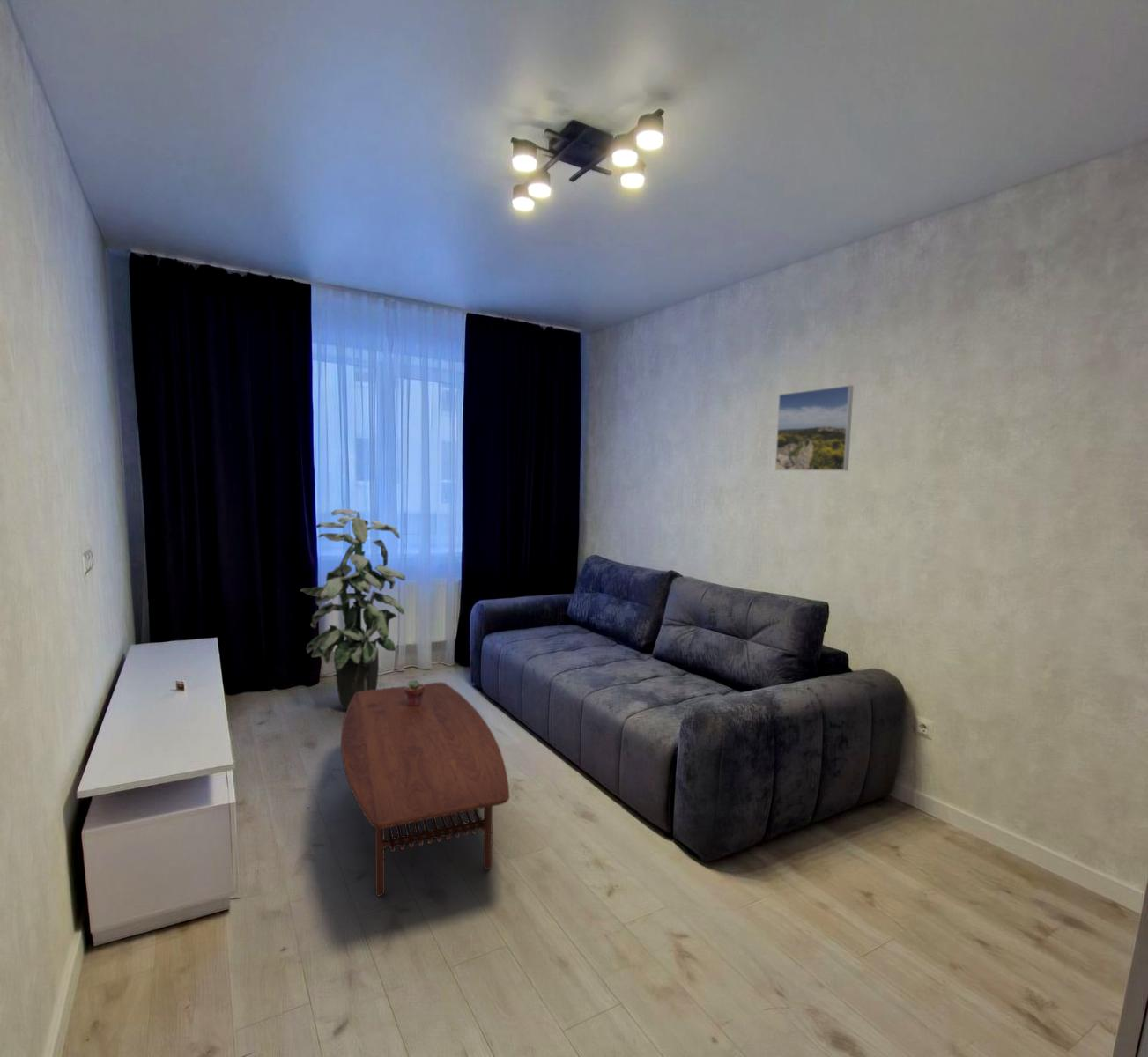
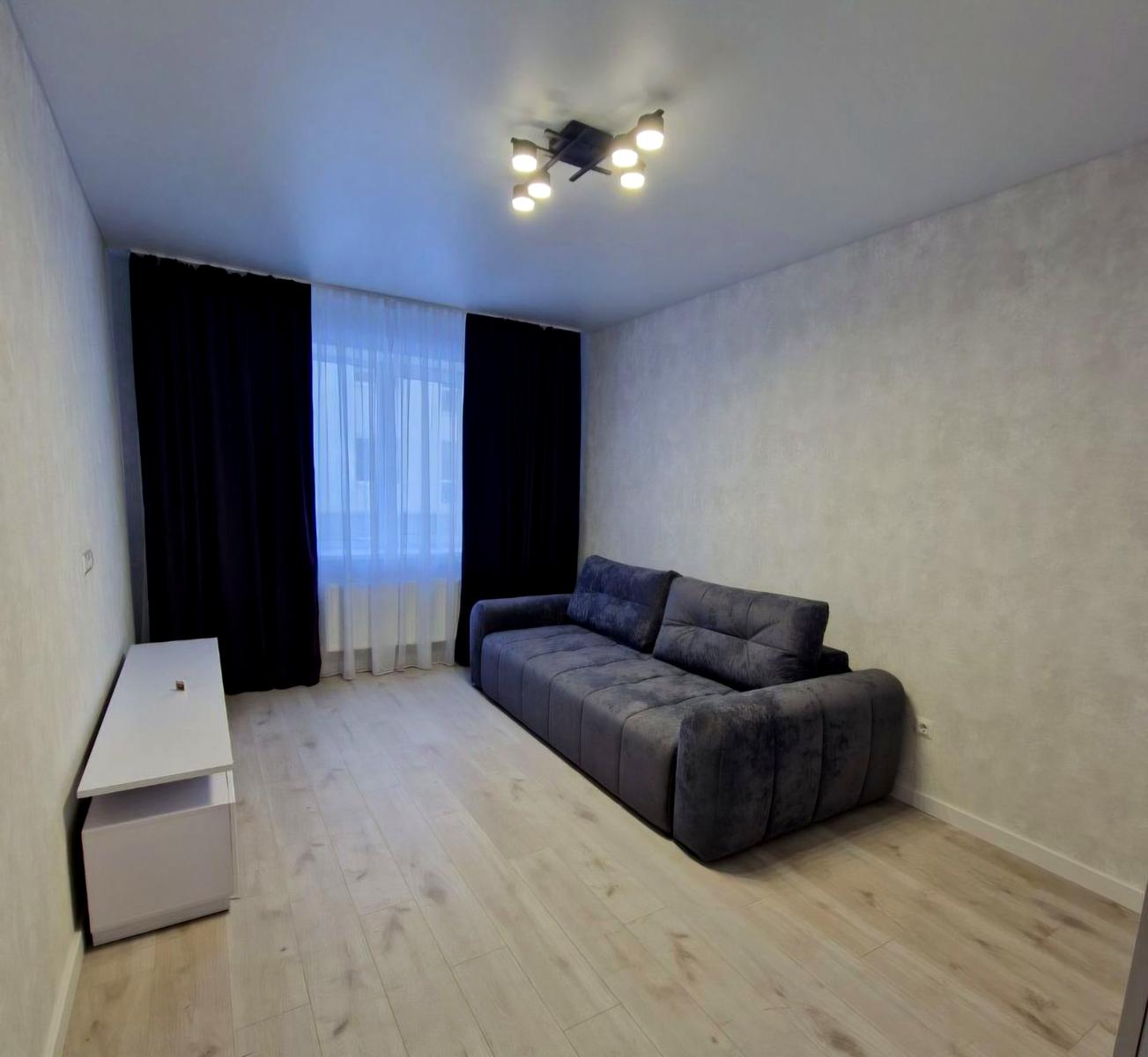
- coffee table [340,682,510,898]
- indoor plant [299,508,406,710]
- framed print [774,384,855,471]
- potted succulent [404,678,424,706]
